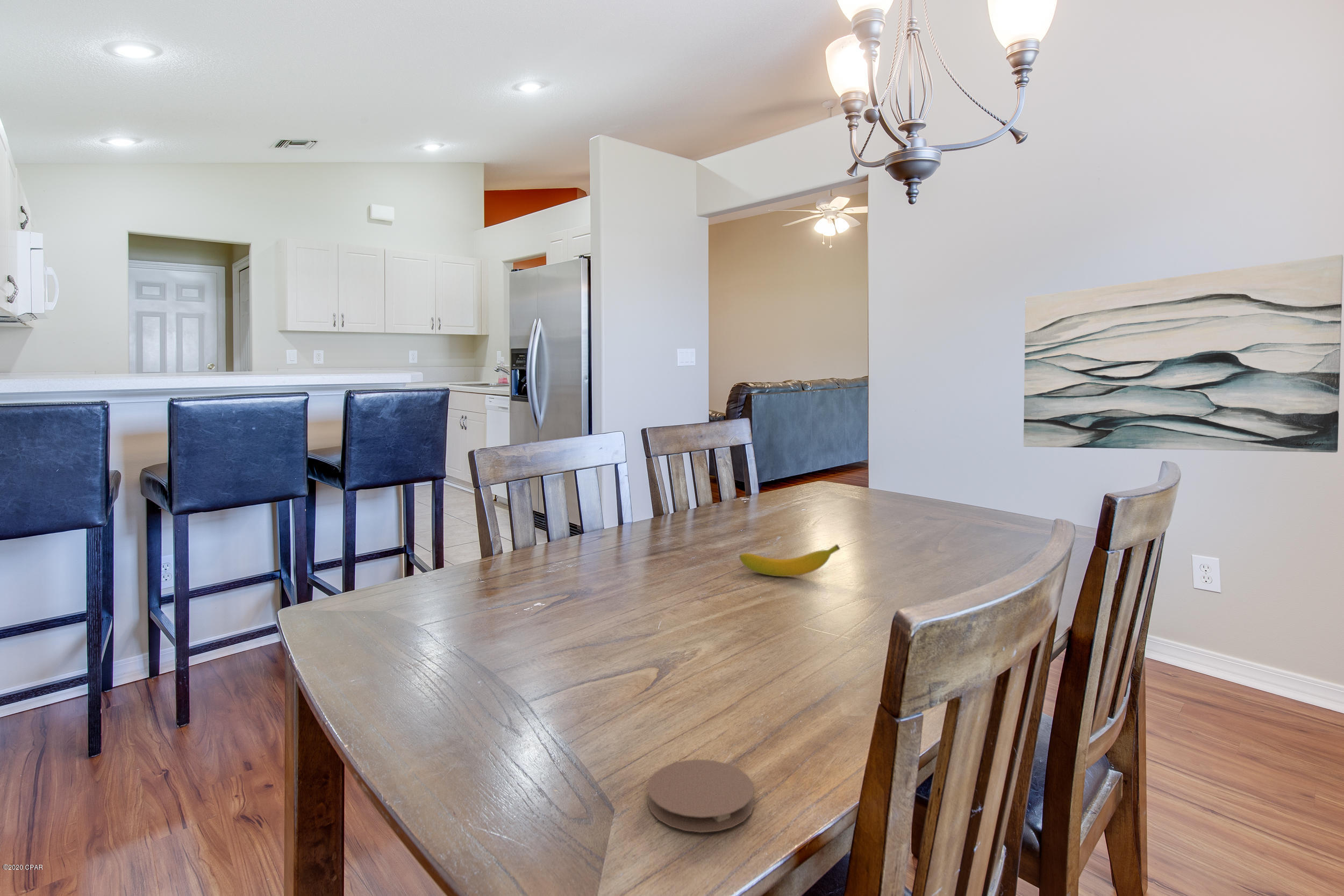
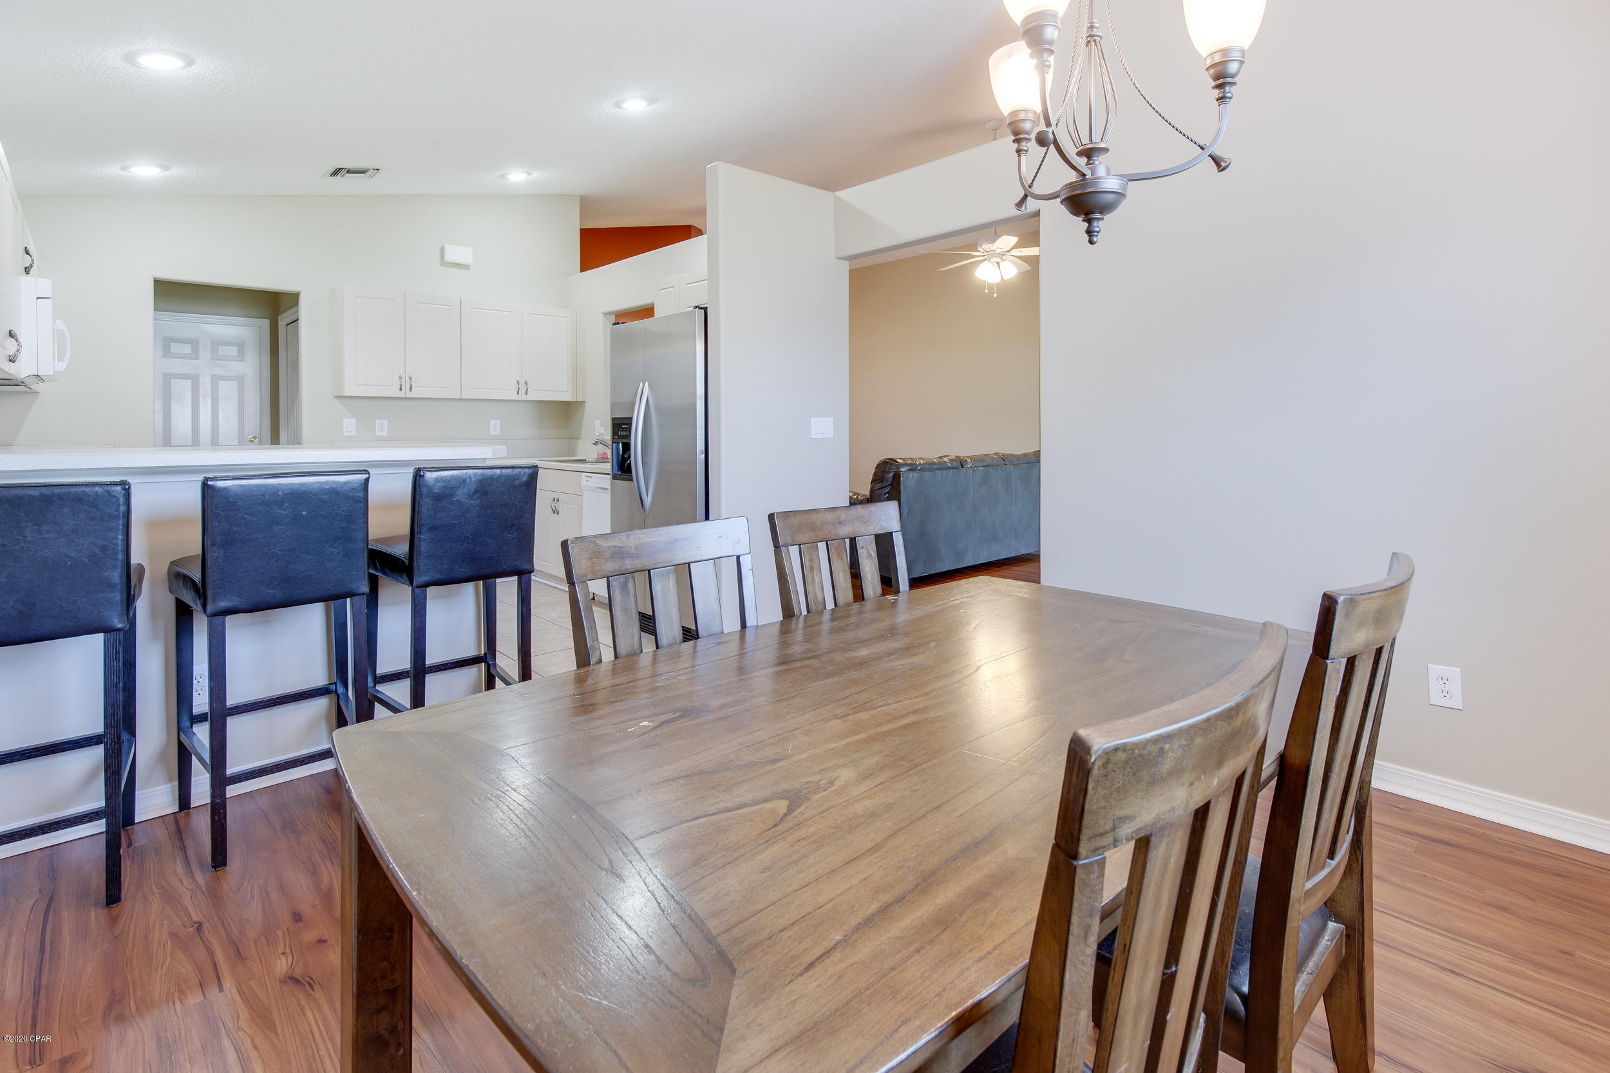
- wall art [1023,254,1343,453]
- coaster [647,759,755,833]
- banana [739,544,840,577]
